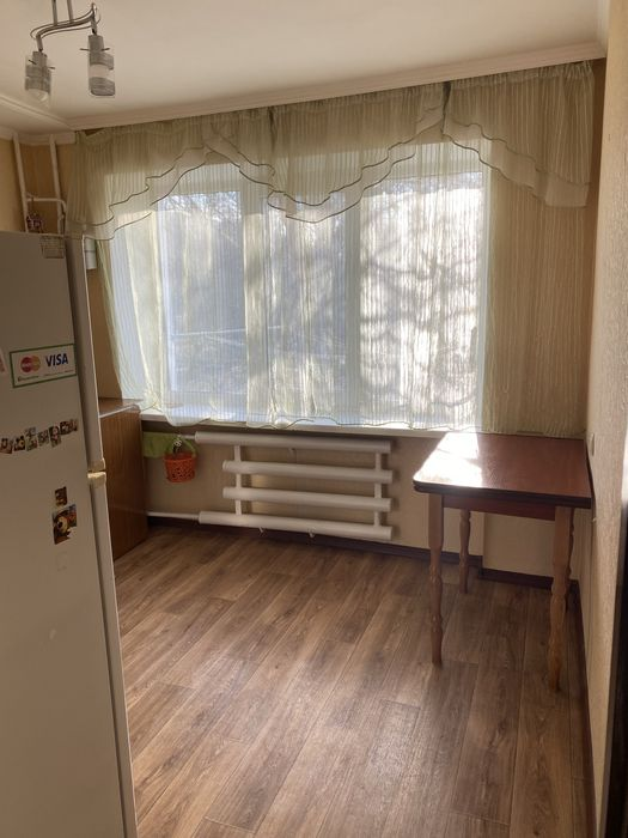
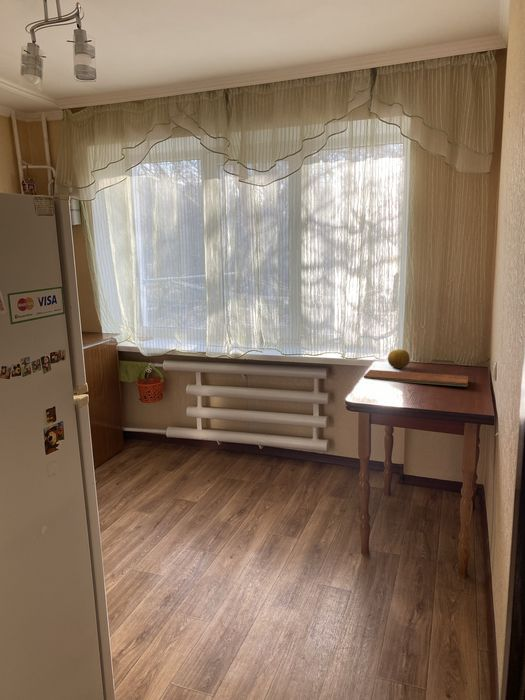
+ chopping board [363,369,469,388]
+ fruit [387,348,411,369]
